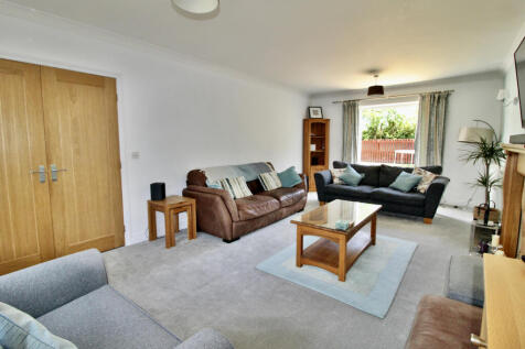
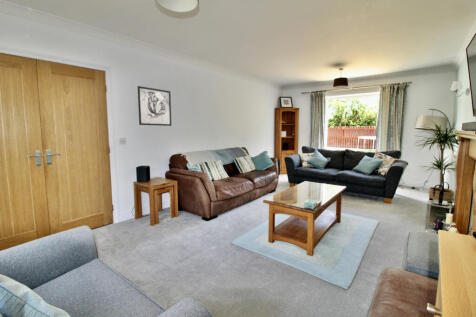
+ wall art [137,85,172,127]
